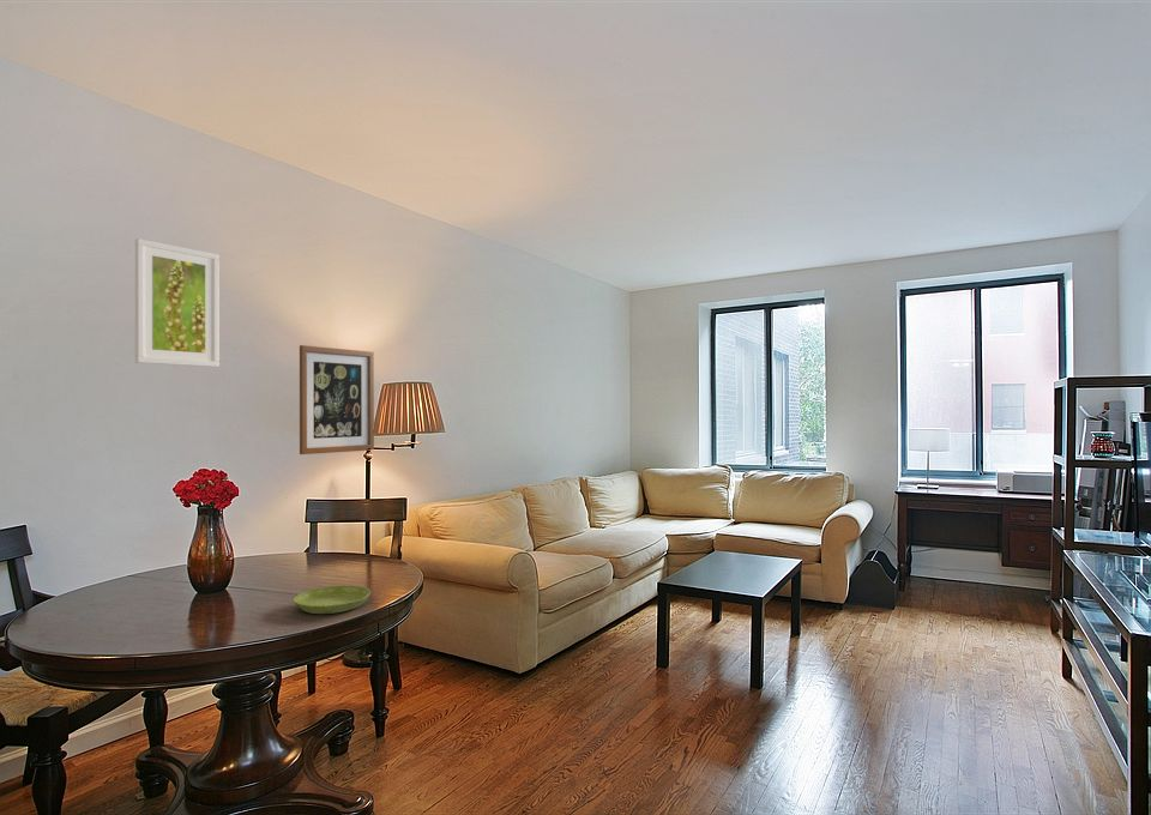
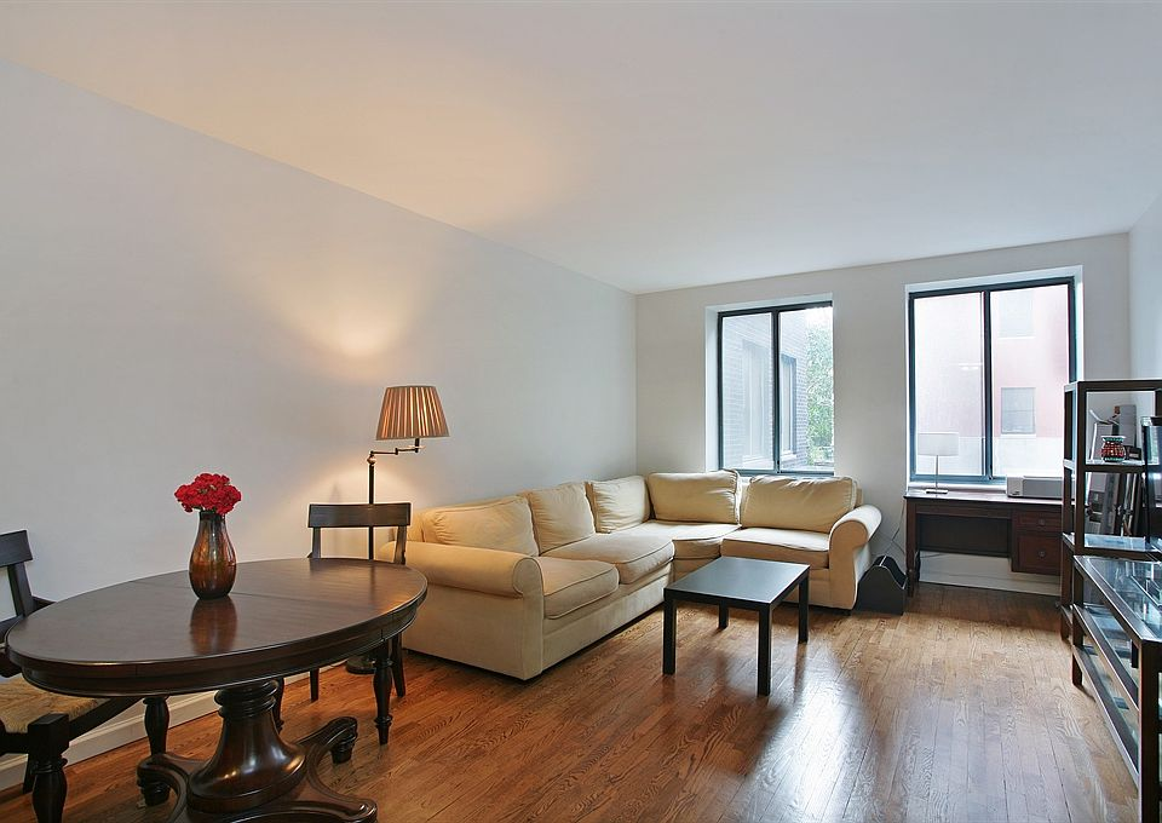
- wall art [299,344,375,455]
- saucer [293,585,372,615]
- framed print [134,237,221,368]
